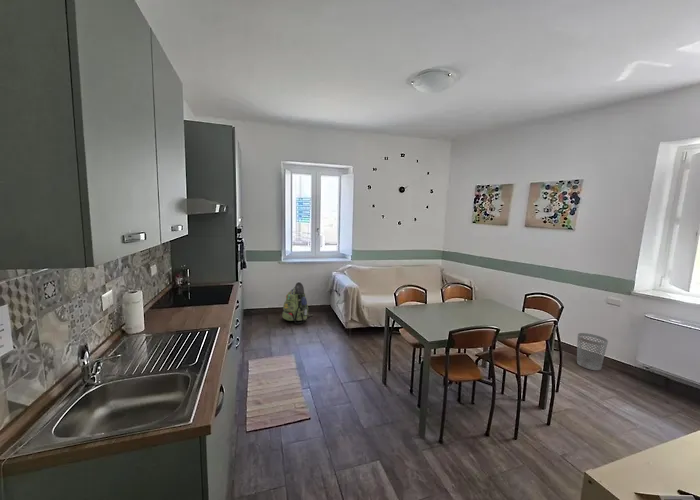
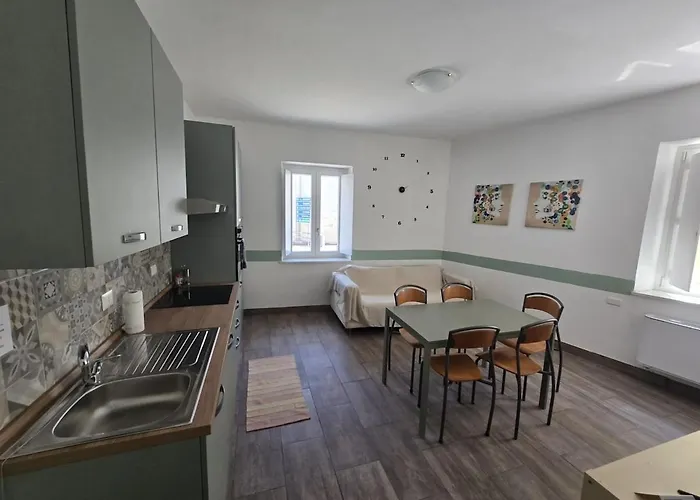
- backpack [281,281,313,325]
- wastebasket [576,332,609,371]
